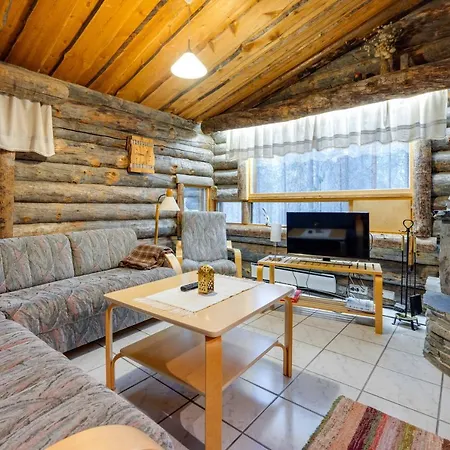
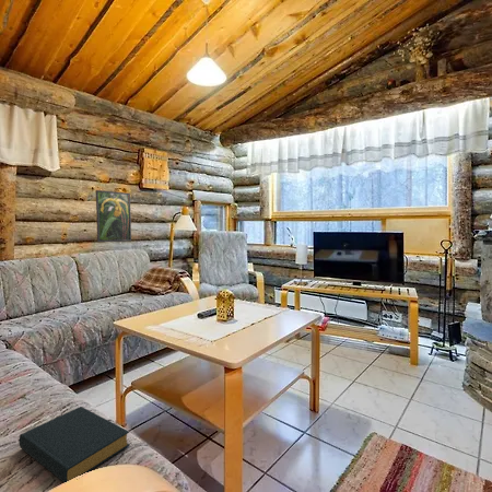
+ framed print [95,189,132,243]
+ hardback book [17,406,131,483]
